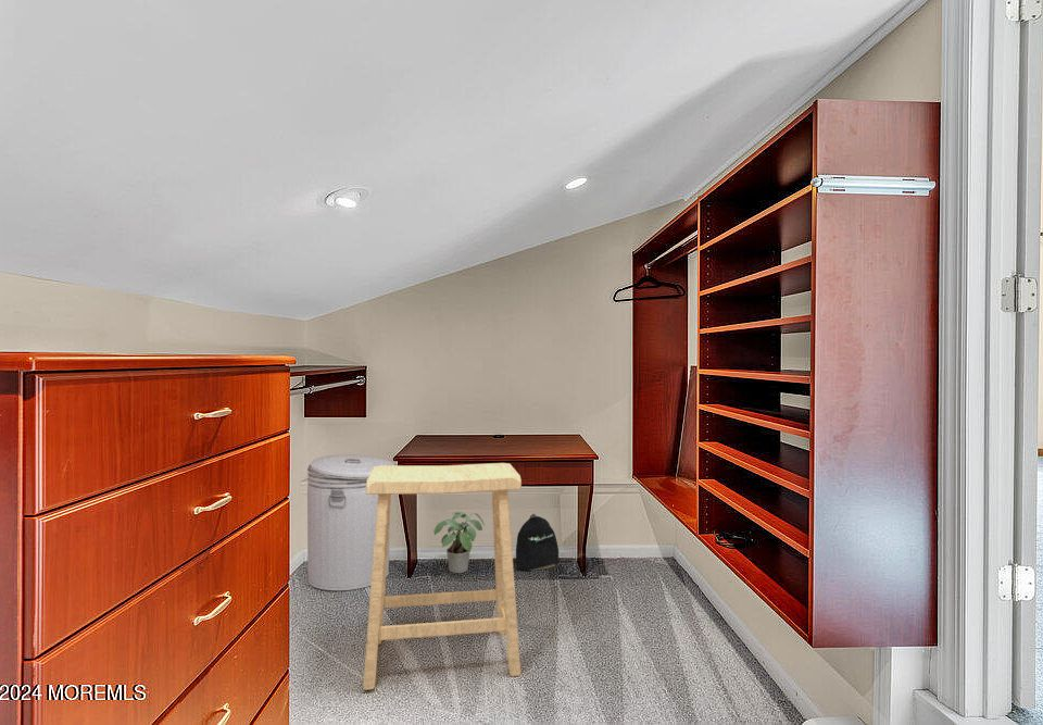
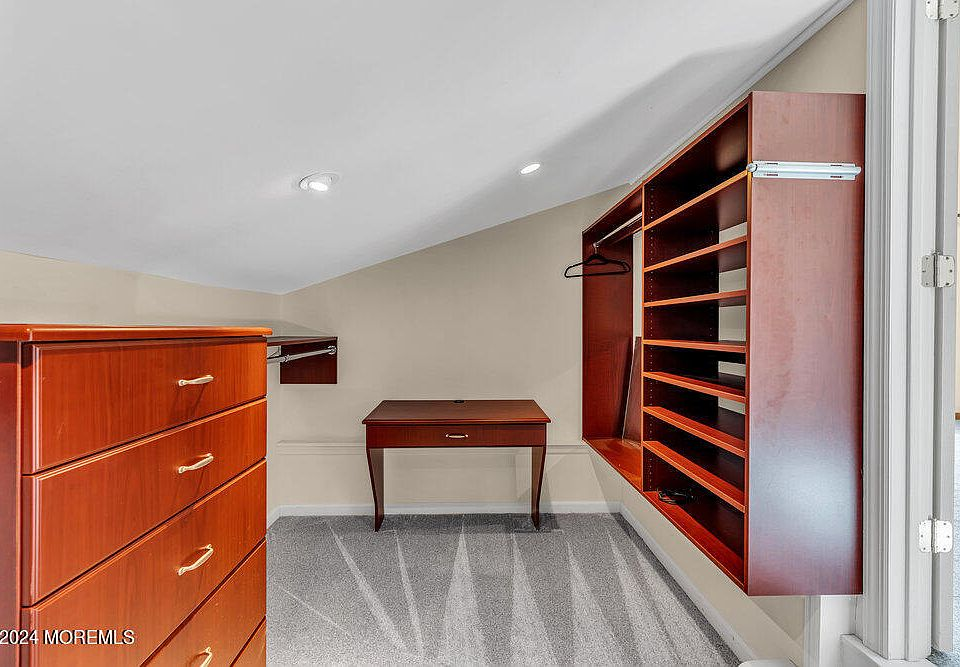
- potted plant [432,511,486,574]
- can [306,453,395,591]
- backpack [513,513,560,572]
- stool [362,462,523,691]
